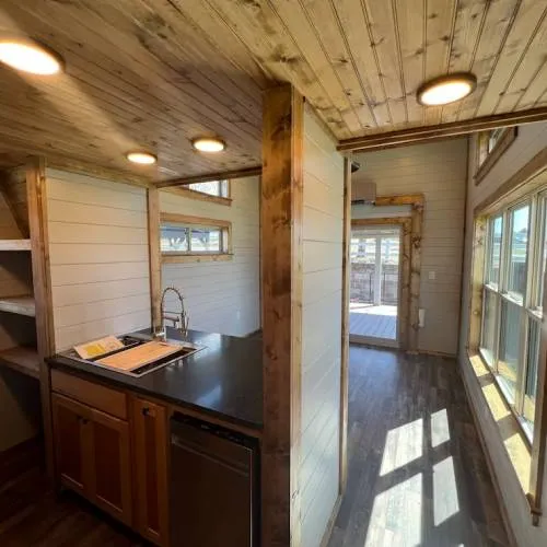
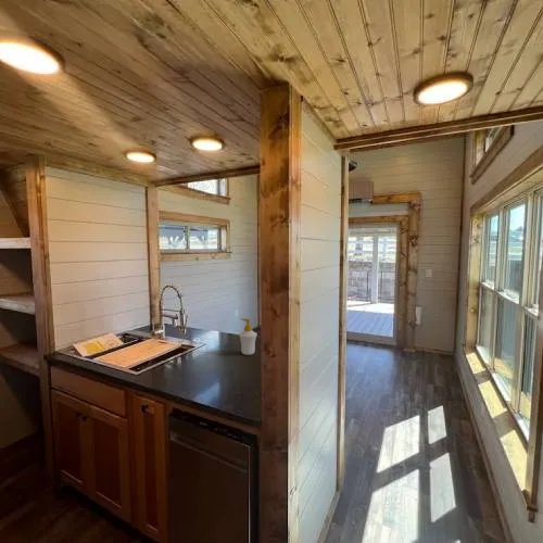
+ soap bottle [238,317,258,356]
